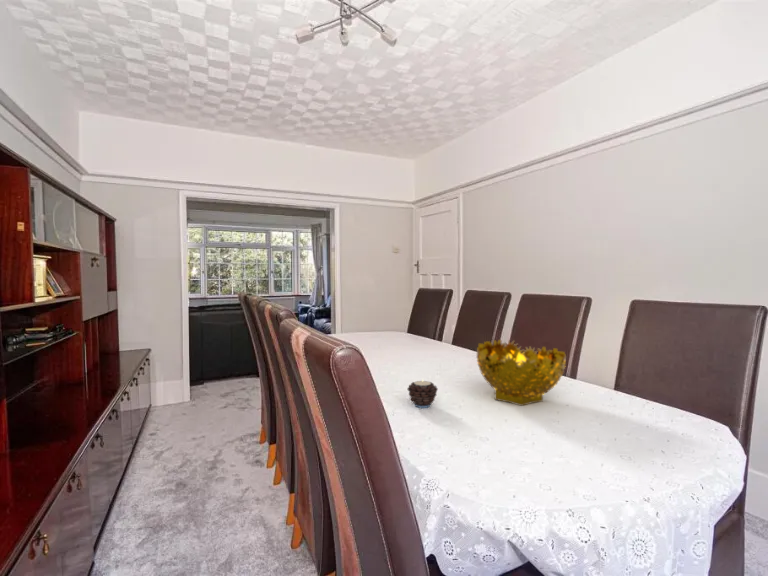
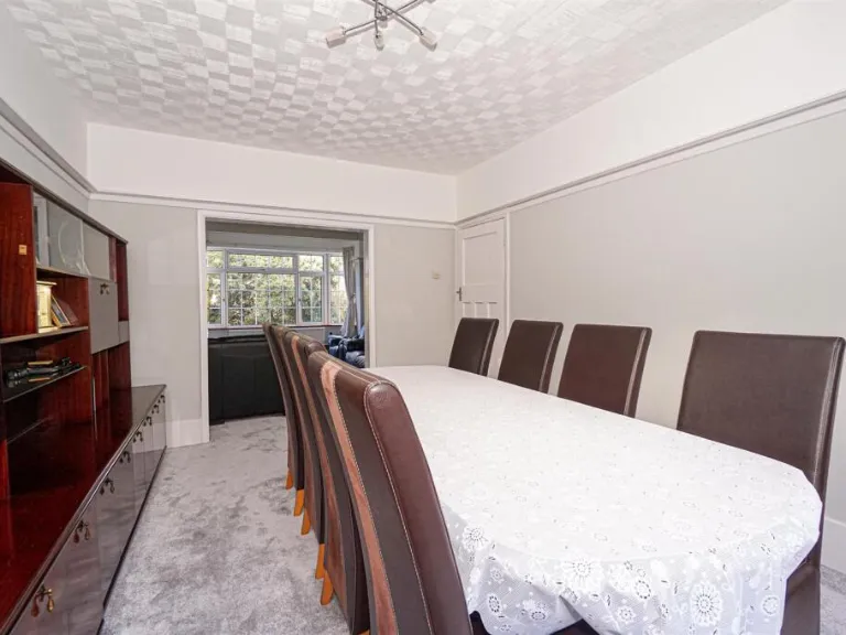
- decorative bowl [476,339,567,407]
- candle [406,377,439,409]
